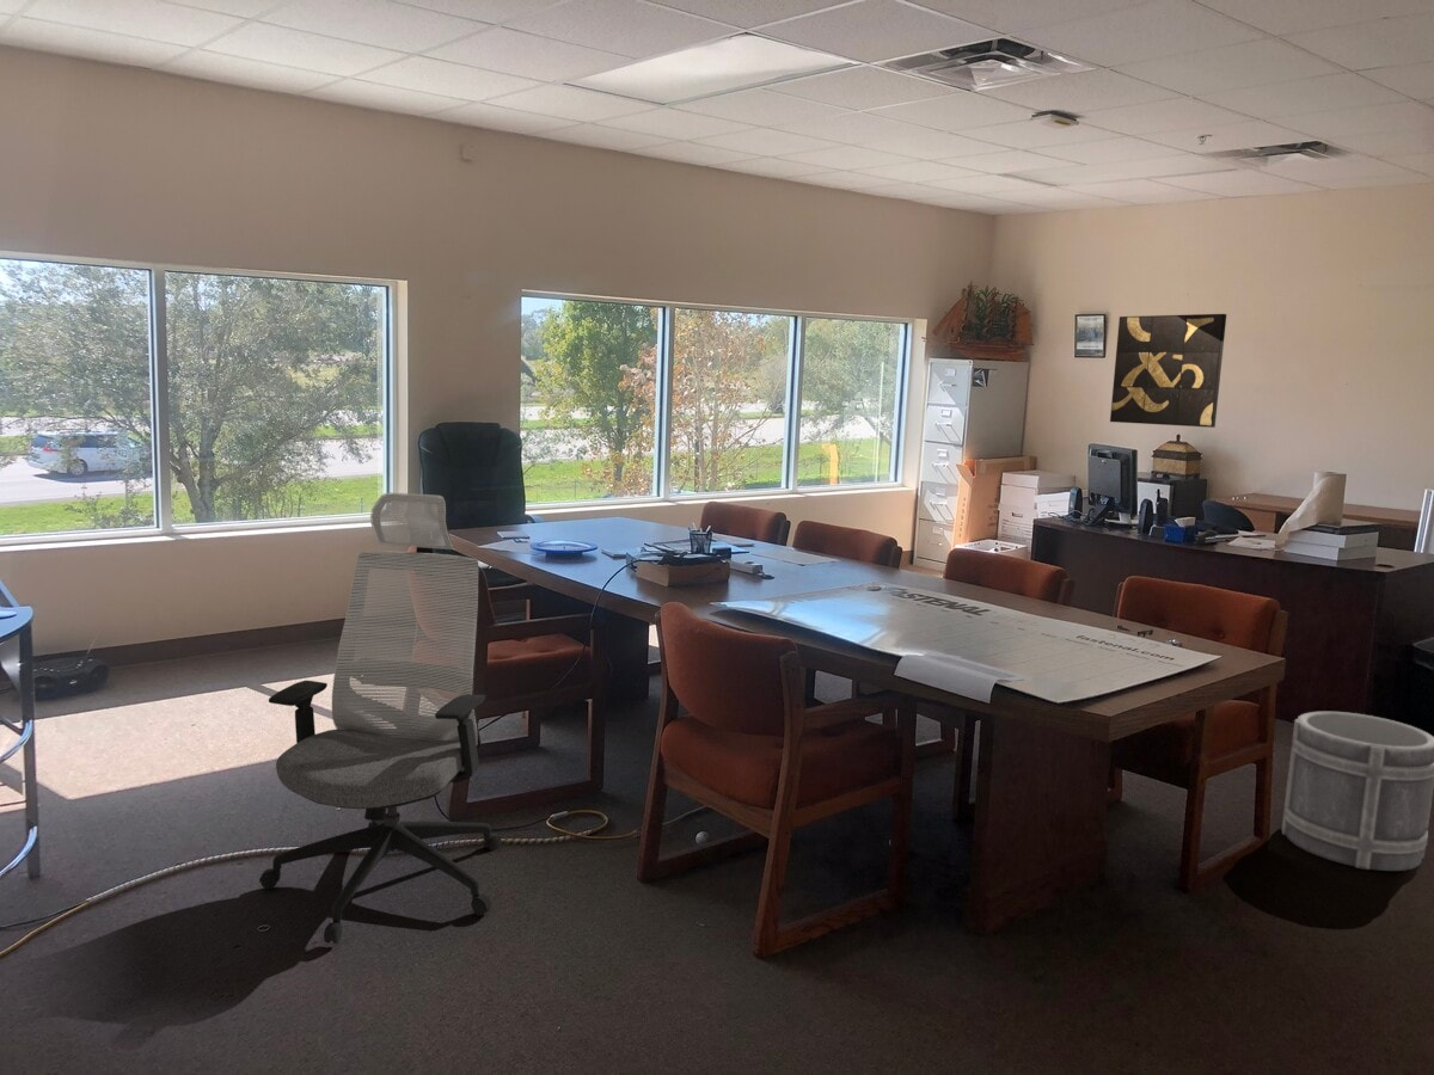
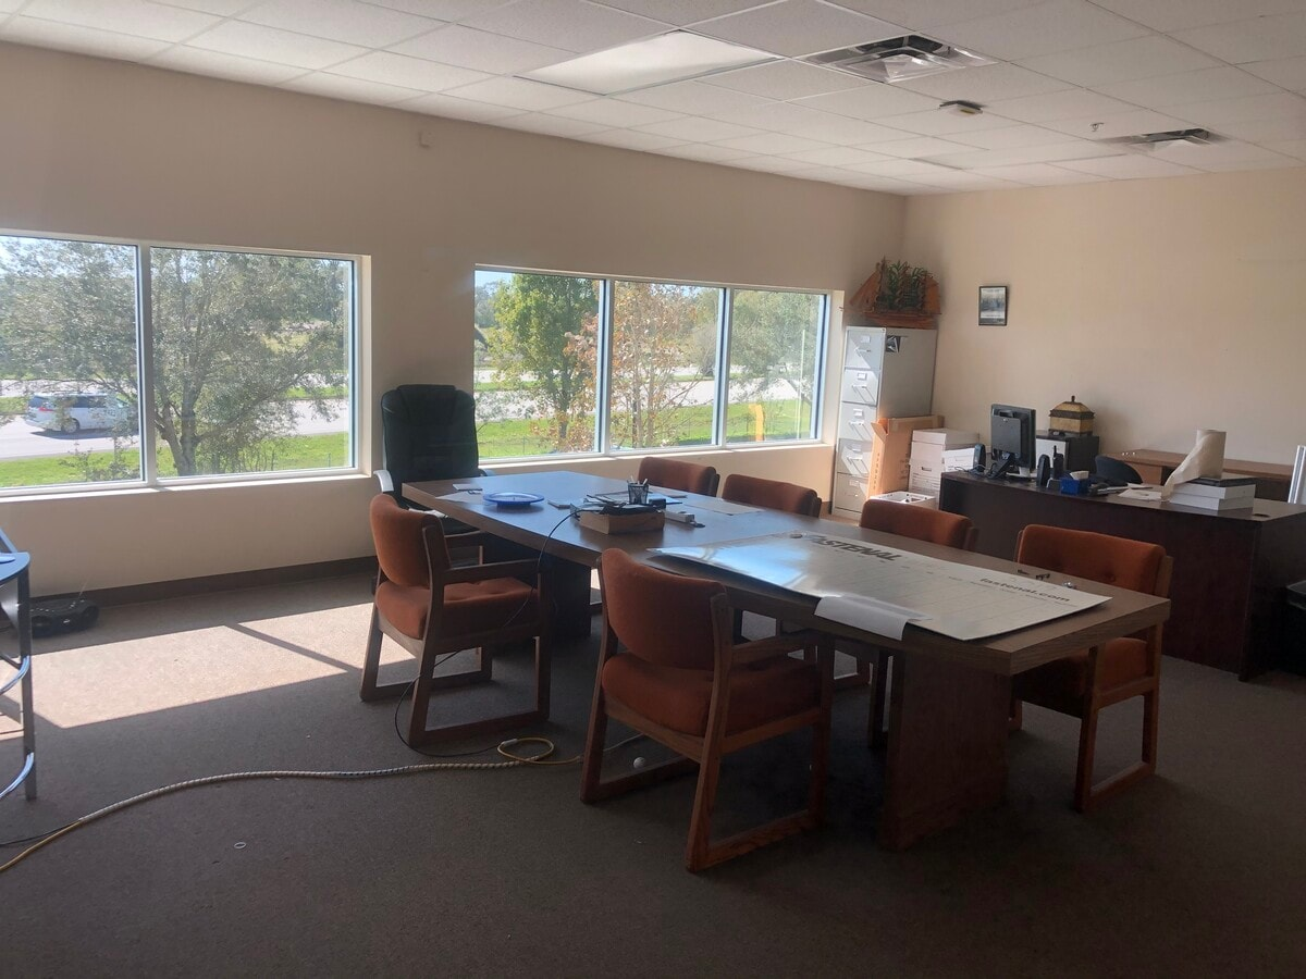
- wall art [1109,313,1227,429]
- office chair [258,491,503,945]
- bucket [1281,711,1434,872]
